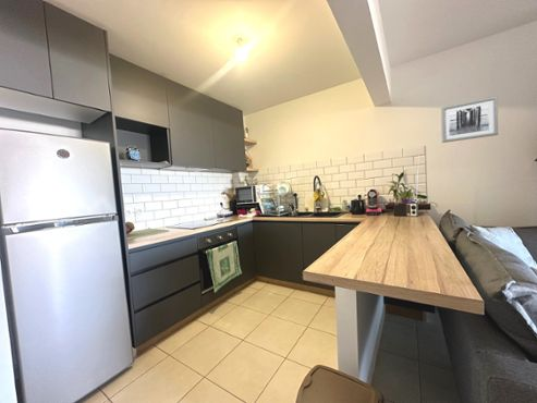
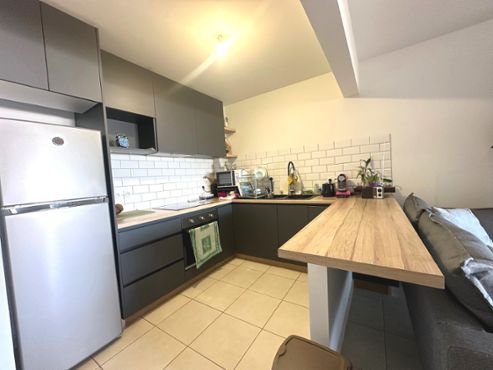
- wall art [440,95,499,144]
